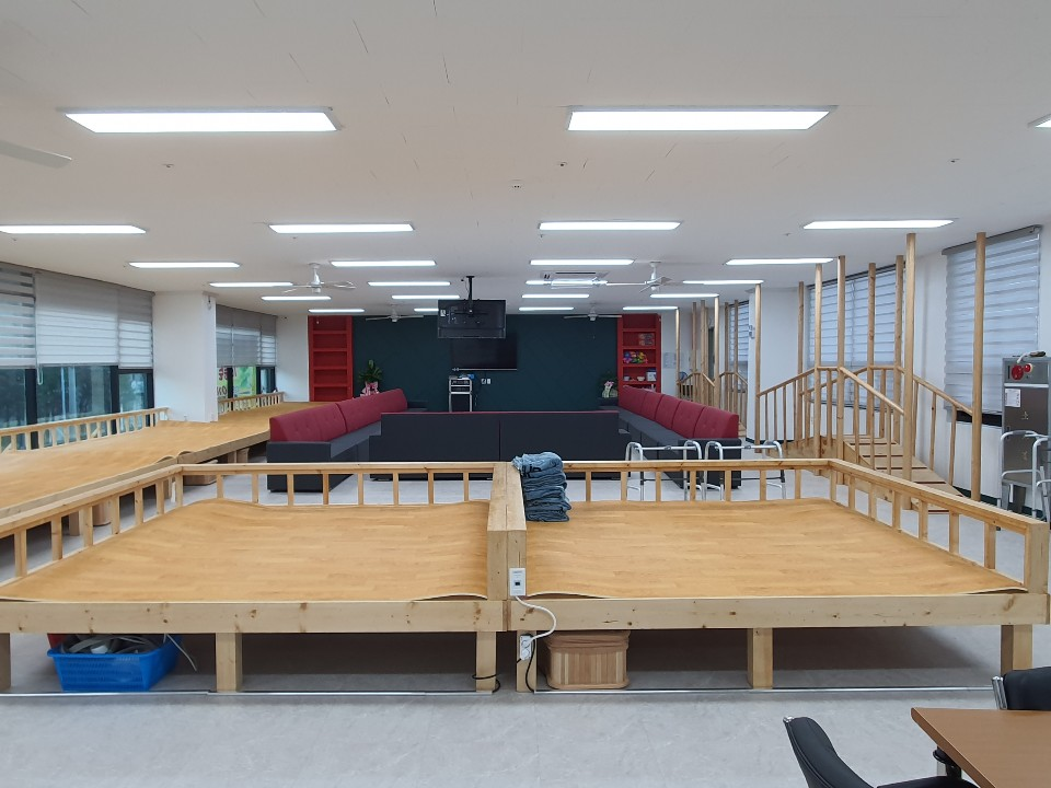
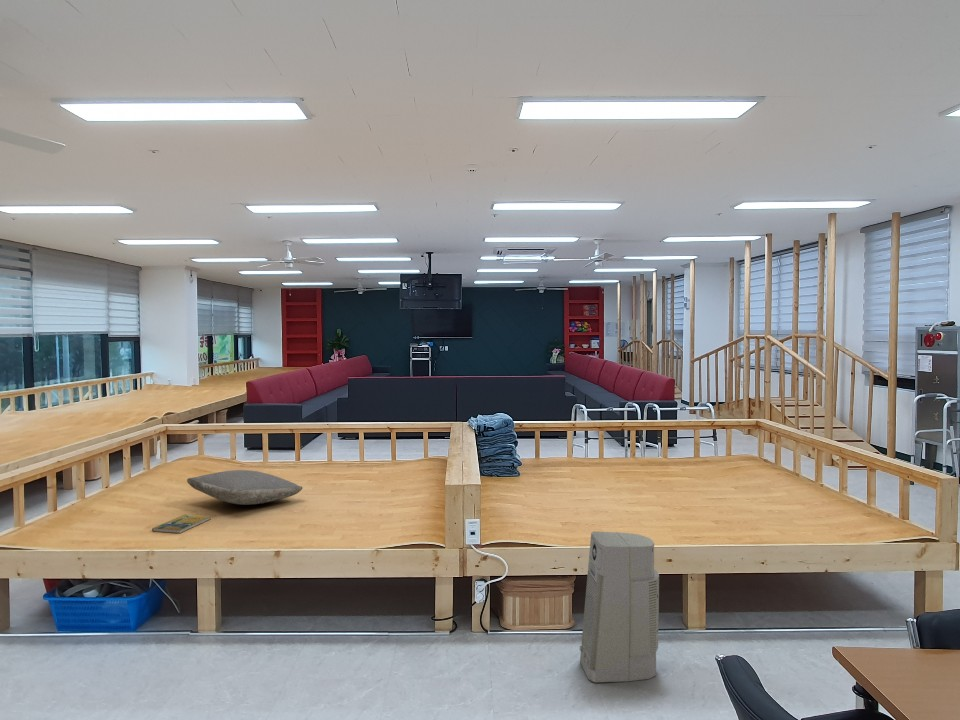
+ pillow [186,469,304,506]
+ booklet [151,513,212,534]
+ air purifier [579,531,660,683]
